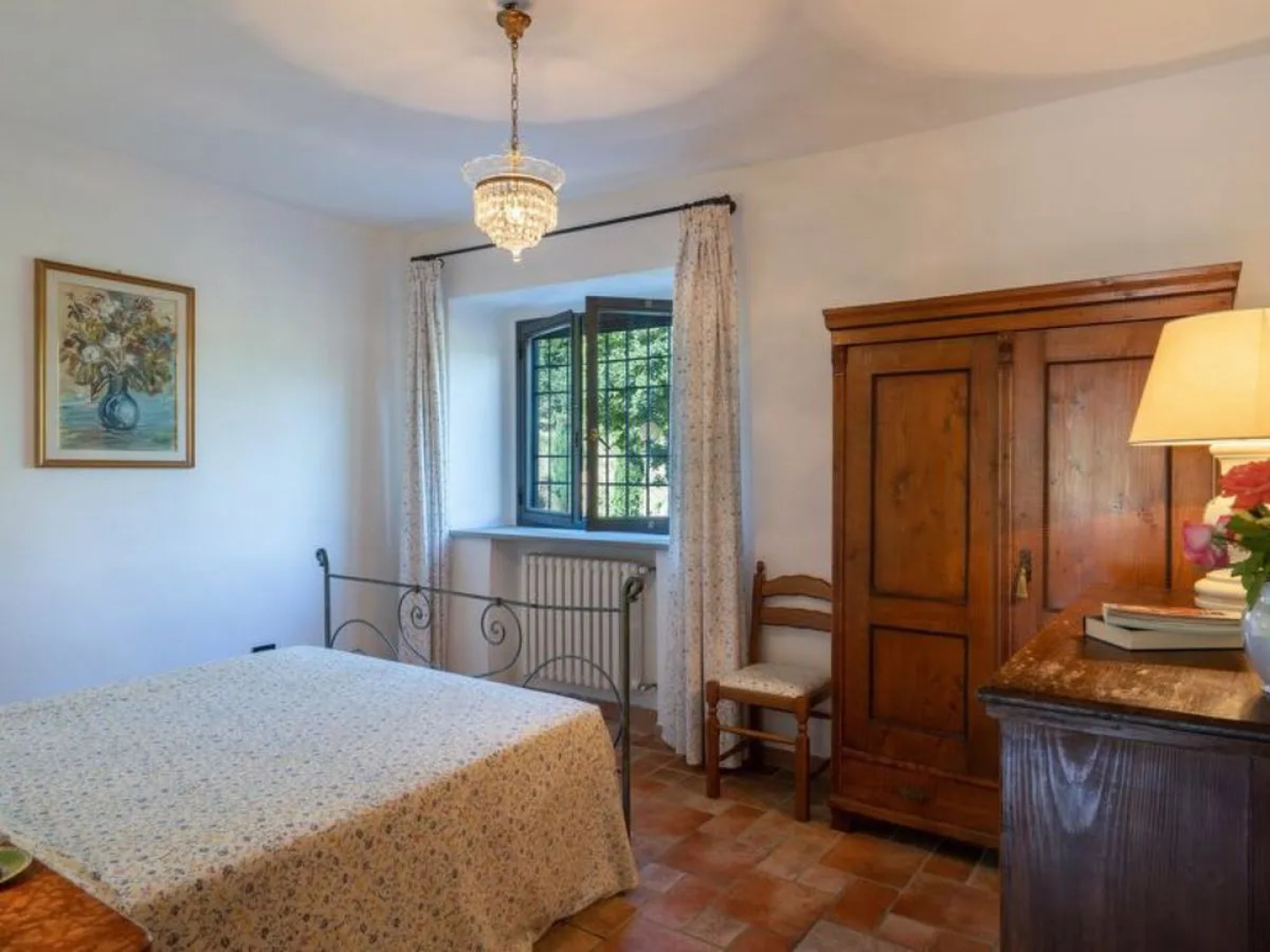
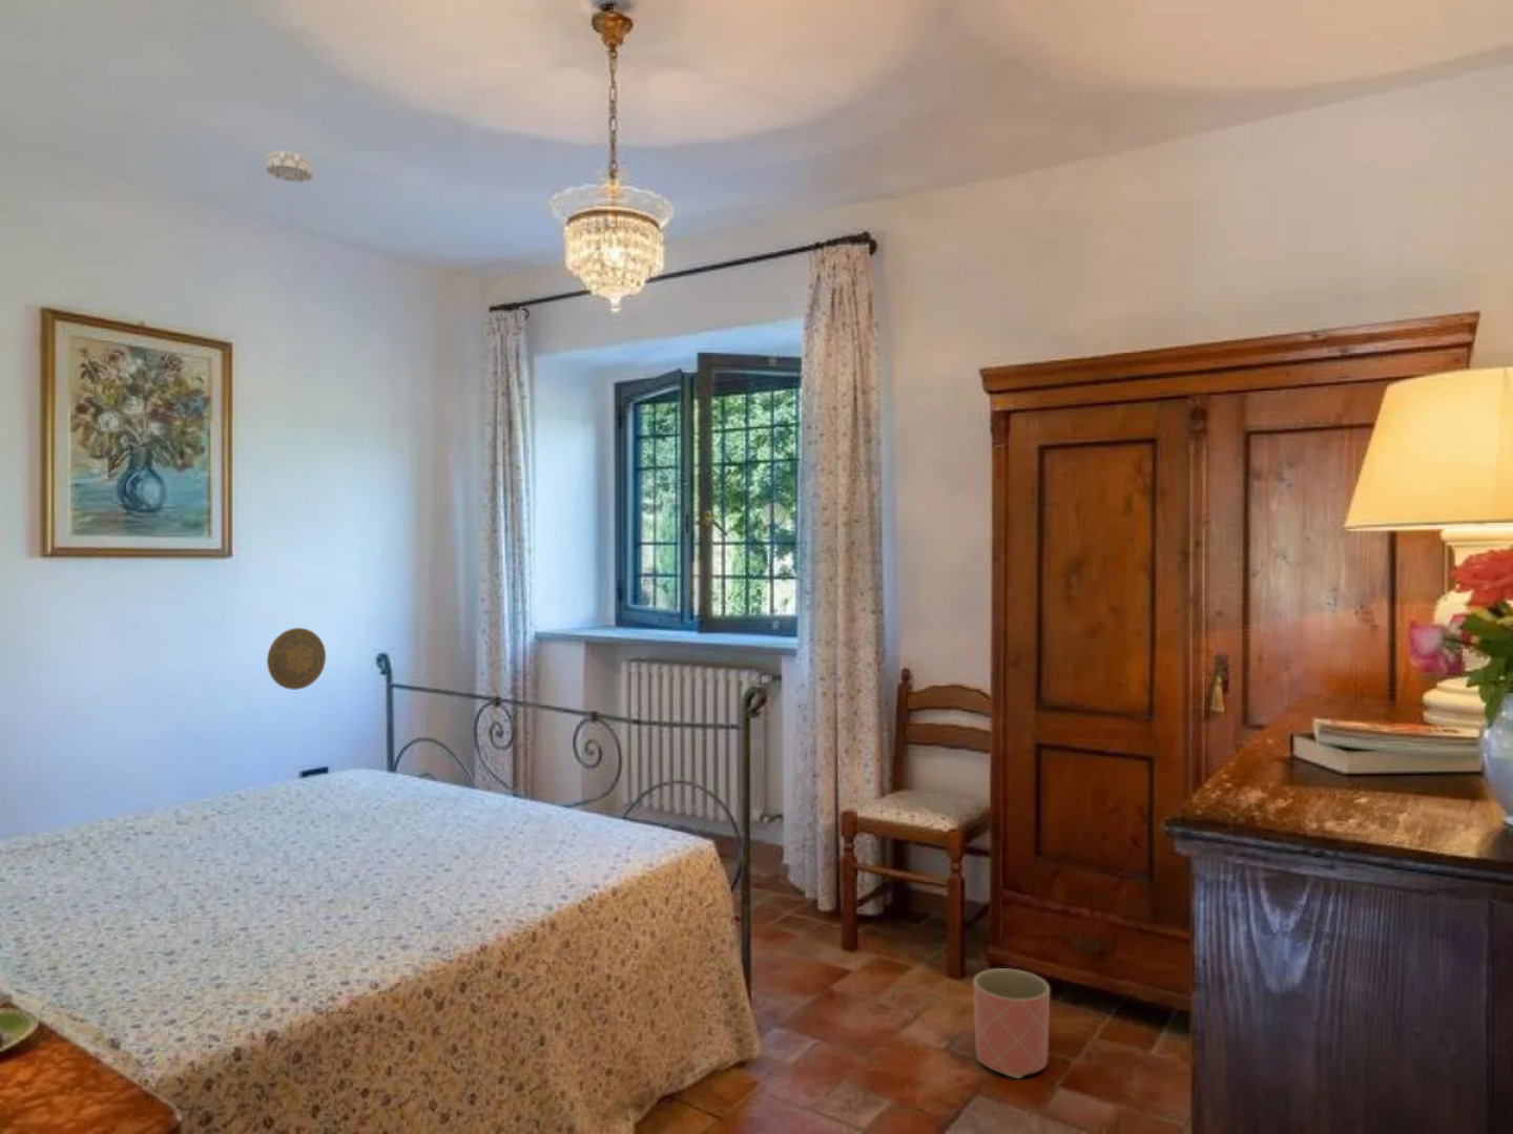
+ planter [972,967,1051,1079]
+ smoke detector [264,149,313,182]
+ decorative plate [266,627,326,691]
